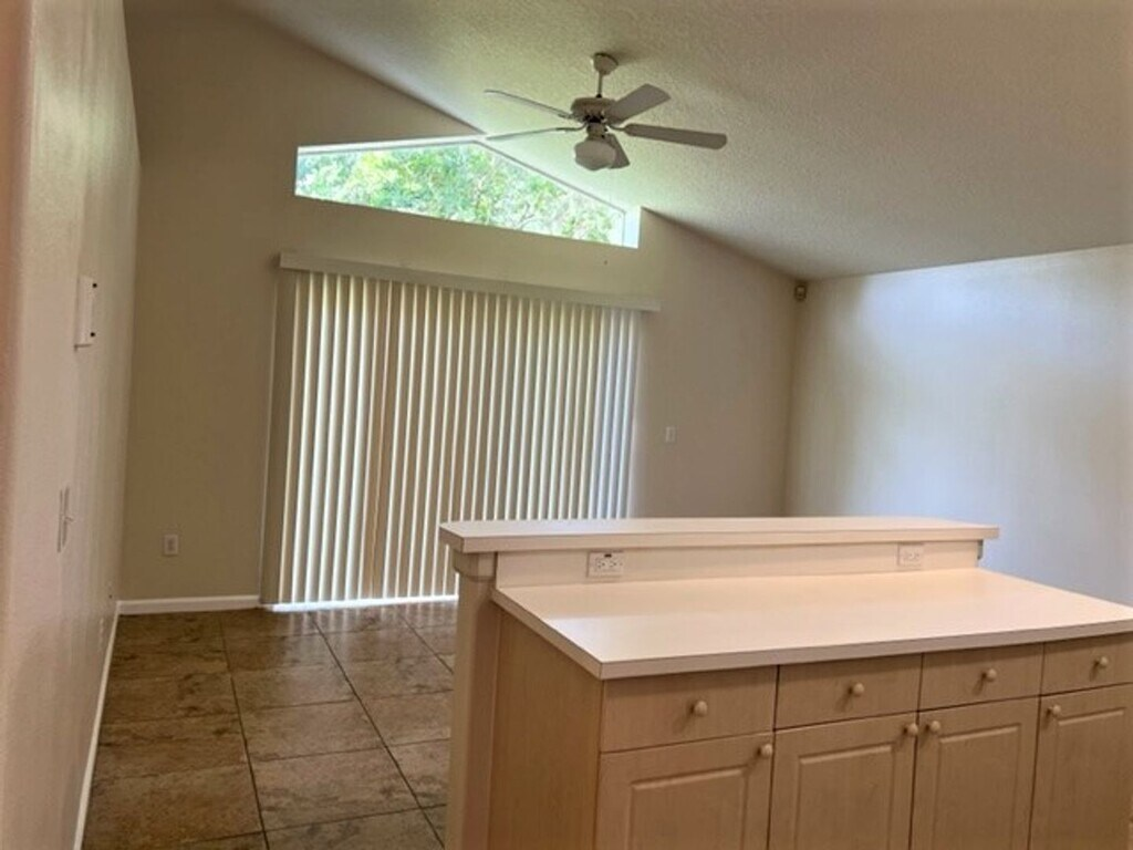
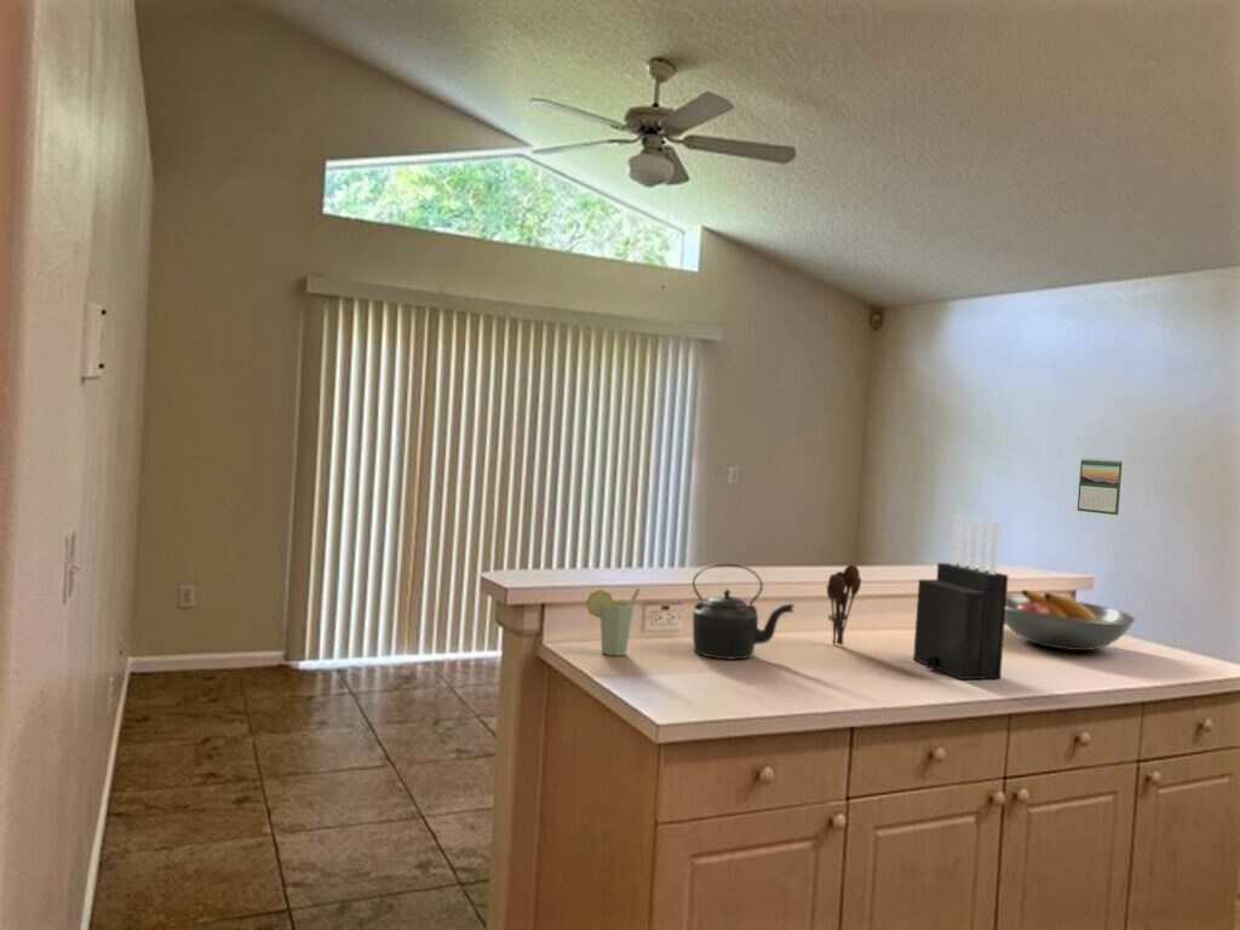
+ knife block [912,515,1010,681]
+ utensil holder [826,563,862,647]
+ calendar [1077,458,1124,516]
+ cup [585,587,642,656]
+ fruit bowl [1005,589,1136,651]
+ kettle [691,562,796,661]
